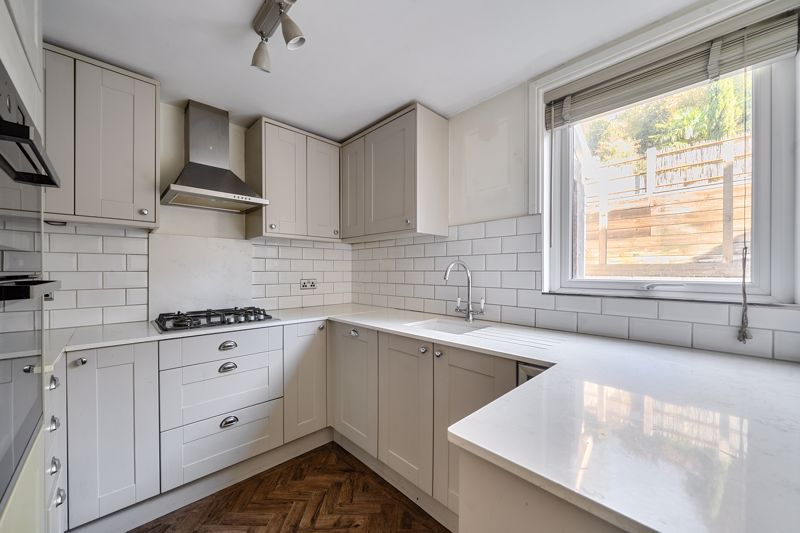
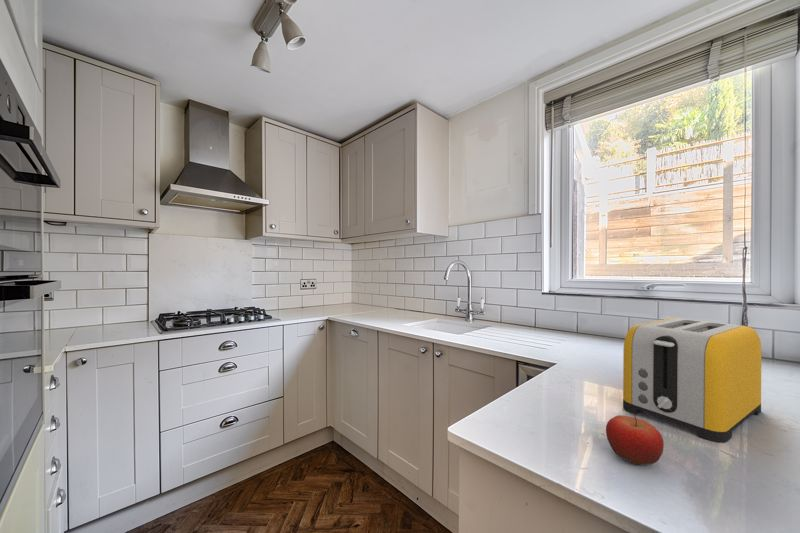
+ toaster [622,317,762,444]
+ fruit [605,413,665,466]
